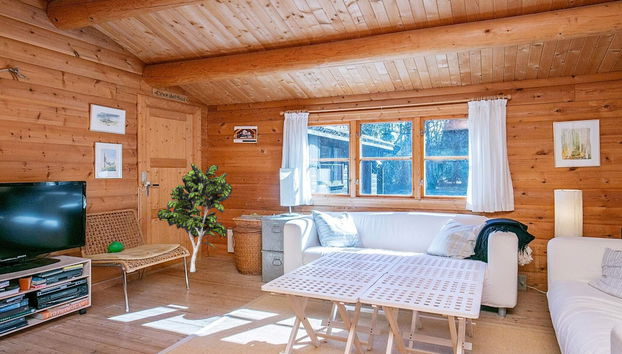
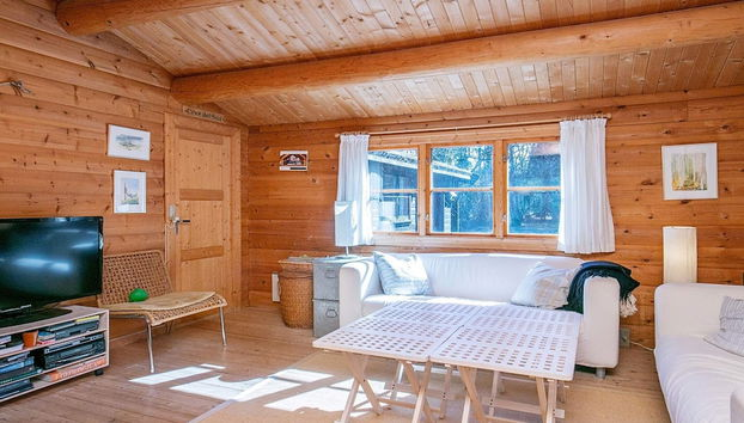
- indoor plant [156,162,233,273]
